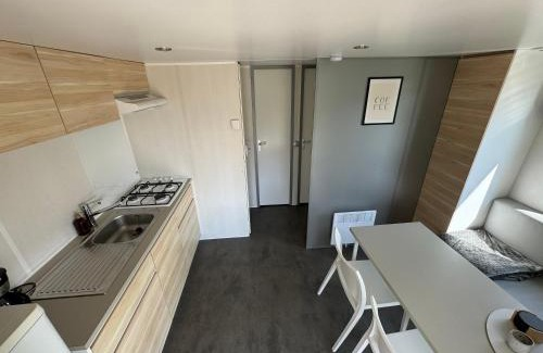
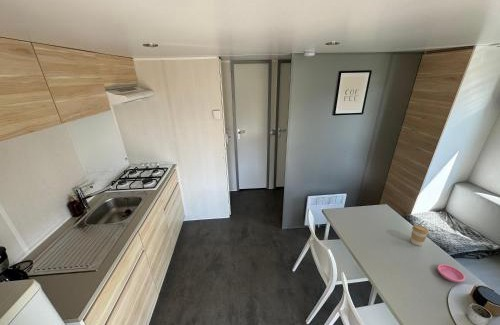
+ saucer [436,263,466,283]
+ coffee cup [410,224,430,247]
